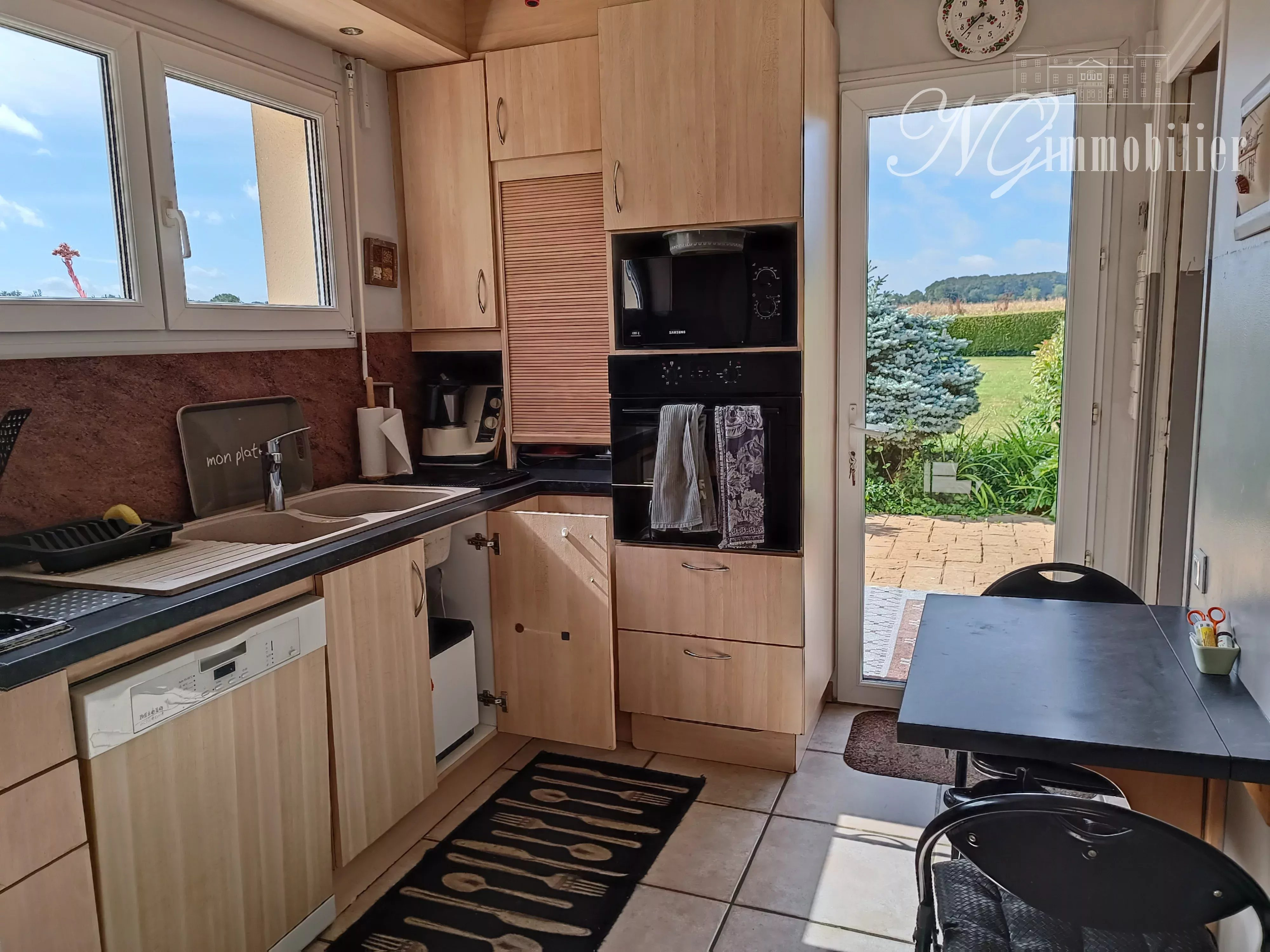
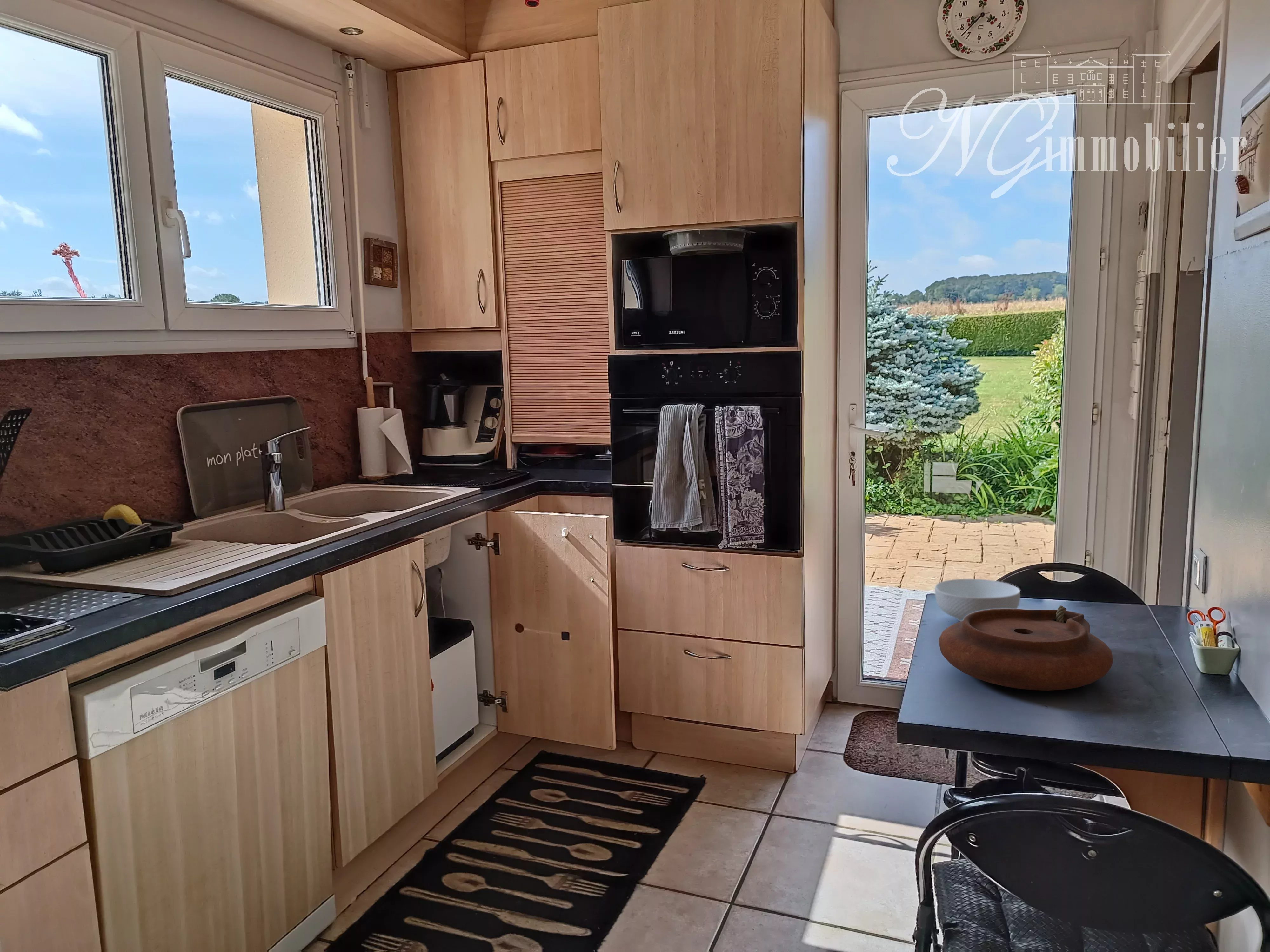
+ cereal bowl [934,578,1021,621]
+ plate [939,605,1113,691]
